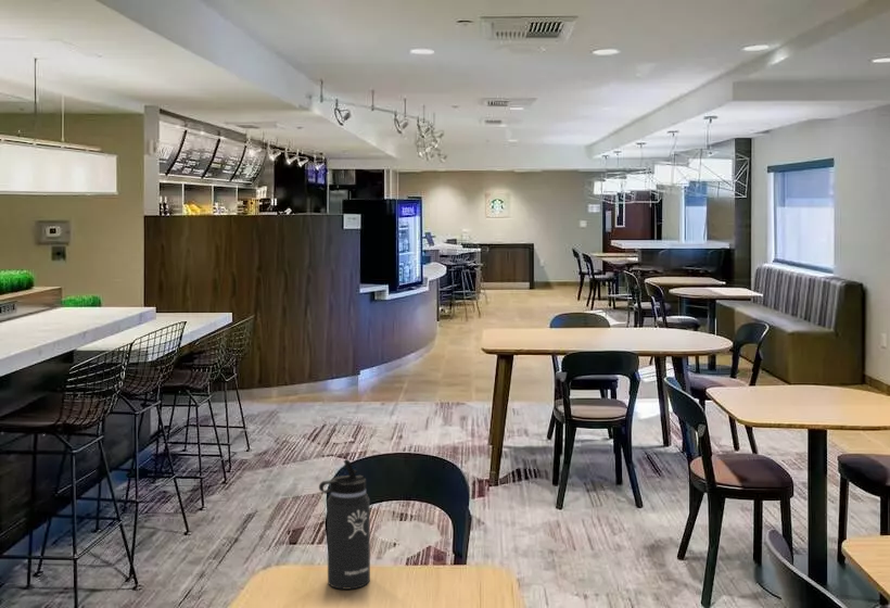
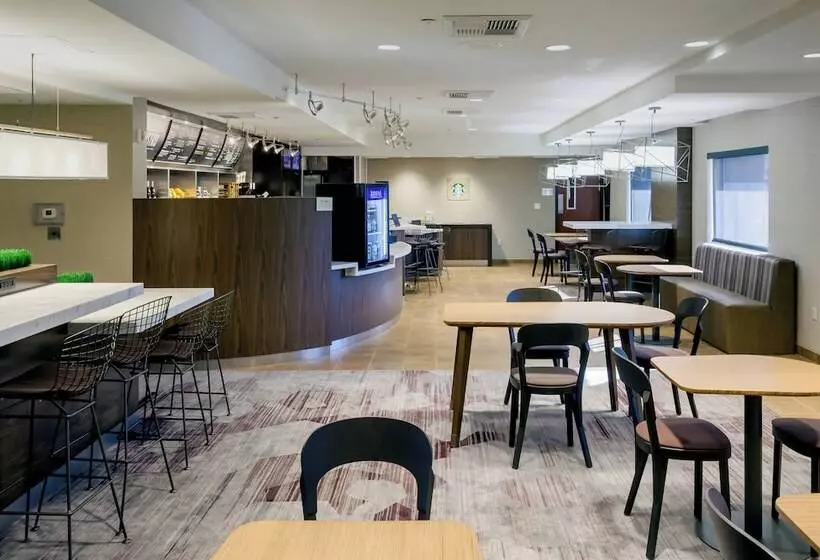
- thermos bottle [318,458,371,591]
